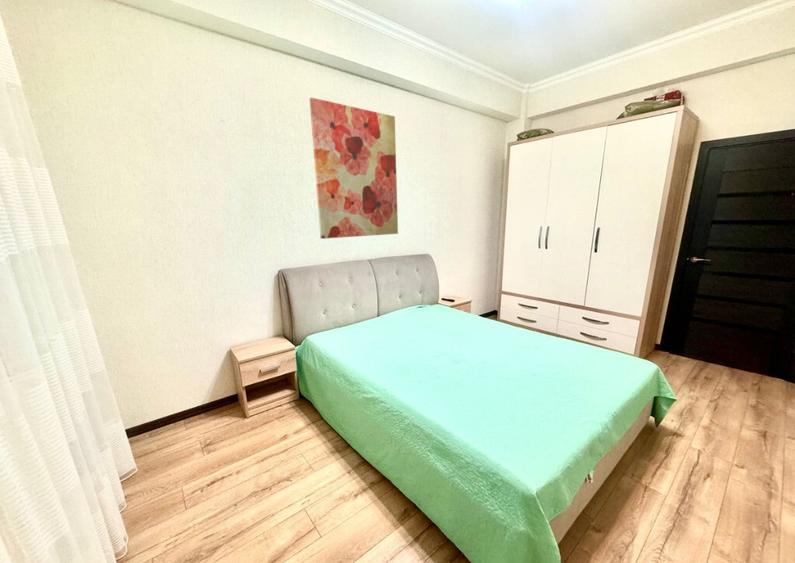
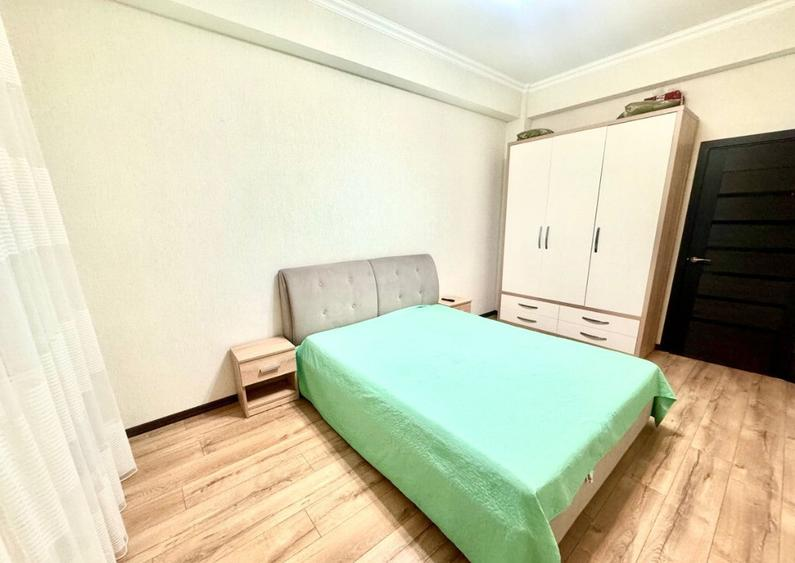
- wall art [309,96,399,240]
